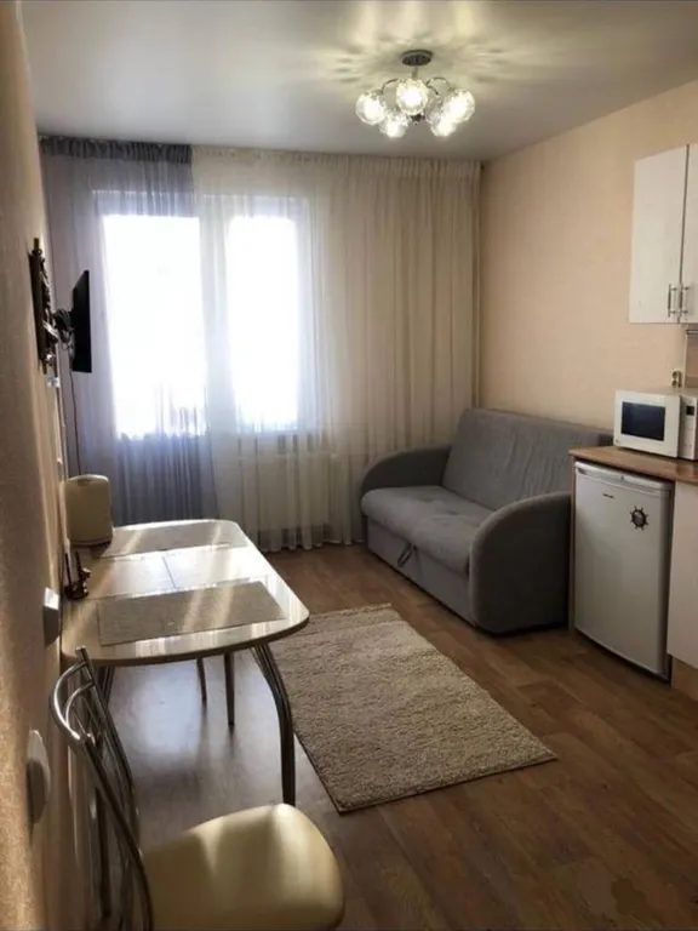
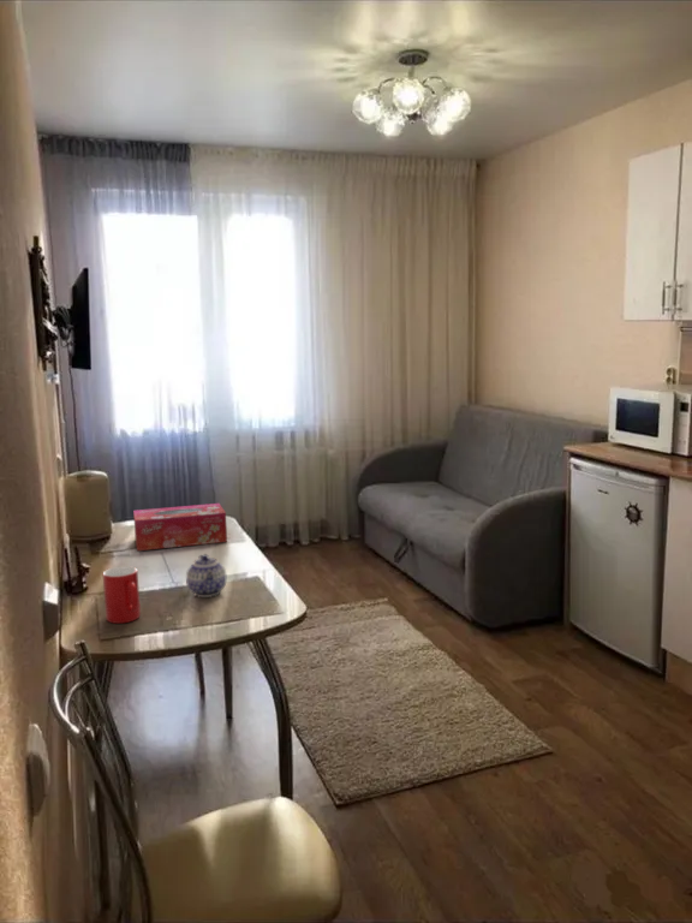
+ cup [102,565,142,625]
+ teapot [185,553,227,599]
+ tissue box [132,502,228,552]
